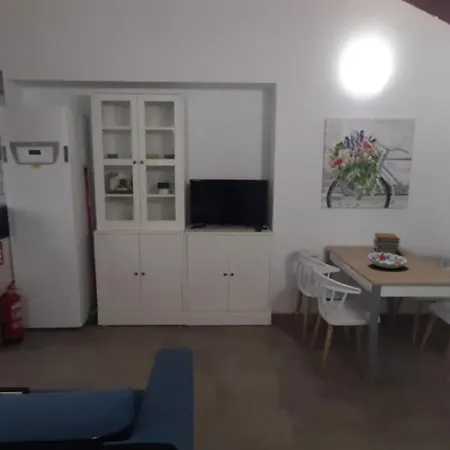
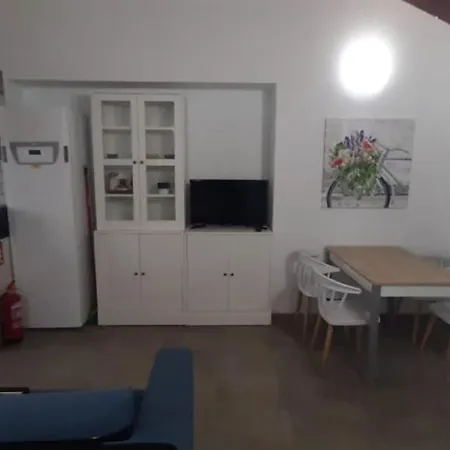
- decorative bowl [367,251,408,270]
- book stack [372,232,402,255]
